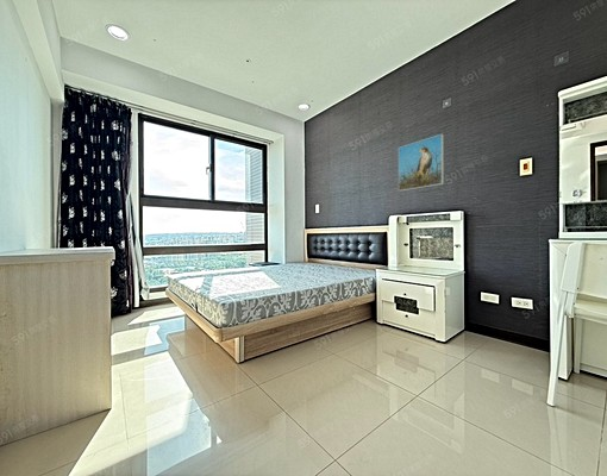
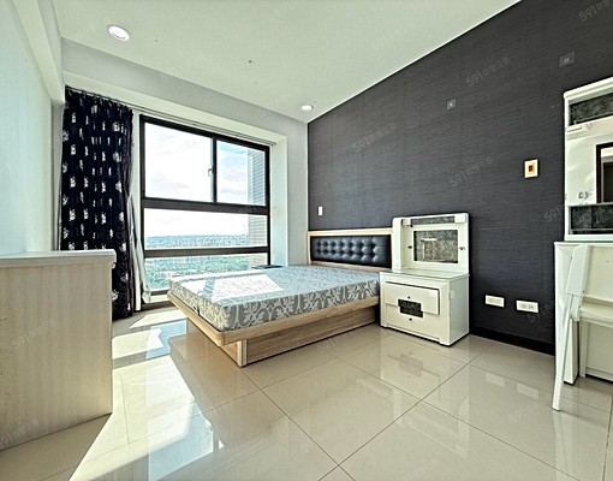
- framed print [398,133,445,192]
